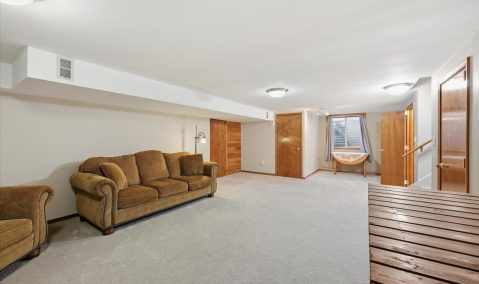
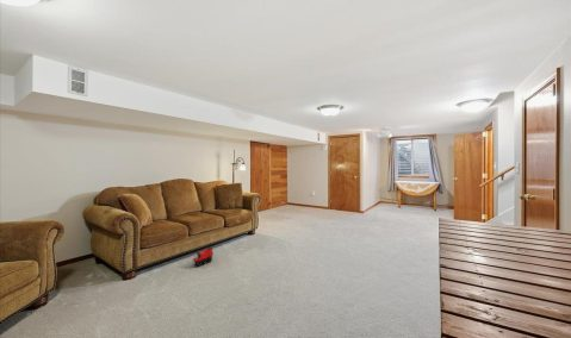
+ toy train [192,246,215,268]
